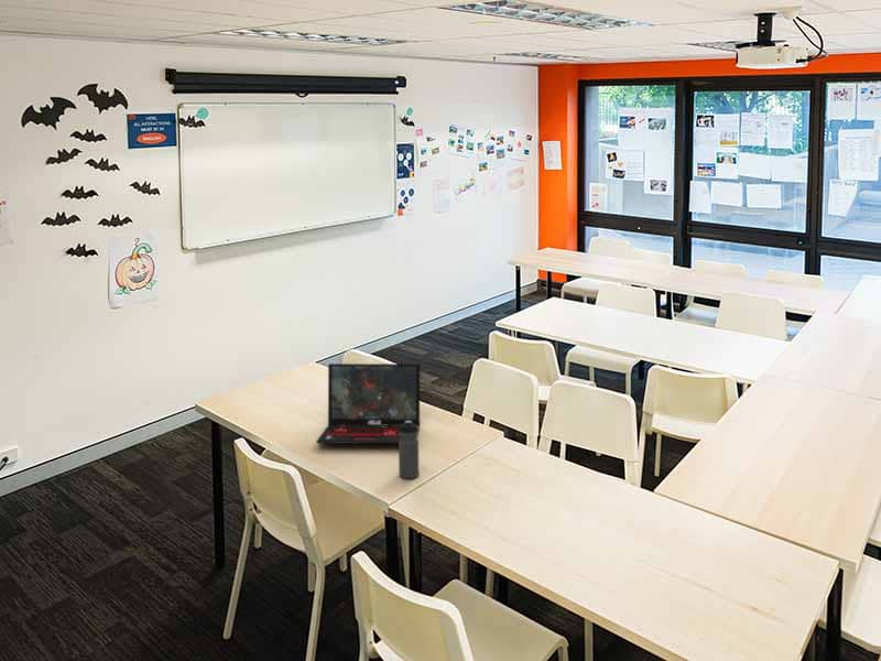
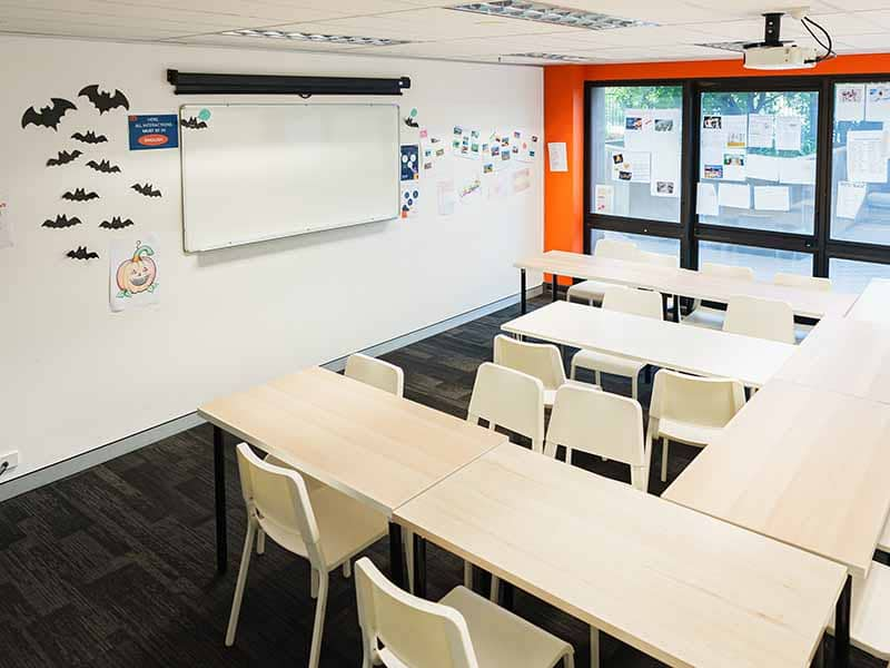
- water bottle [398,421,420,479]
- laptop [315,362,421,445]
